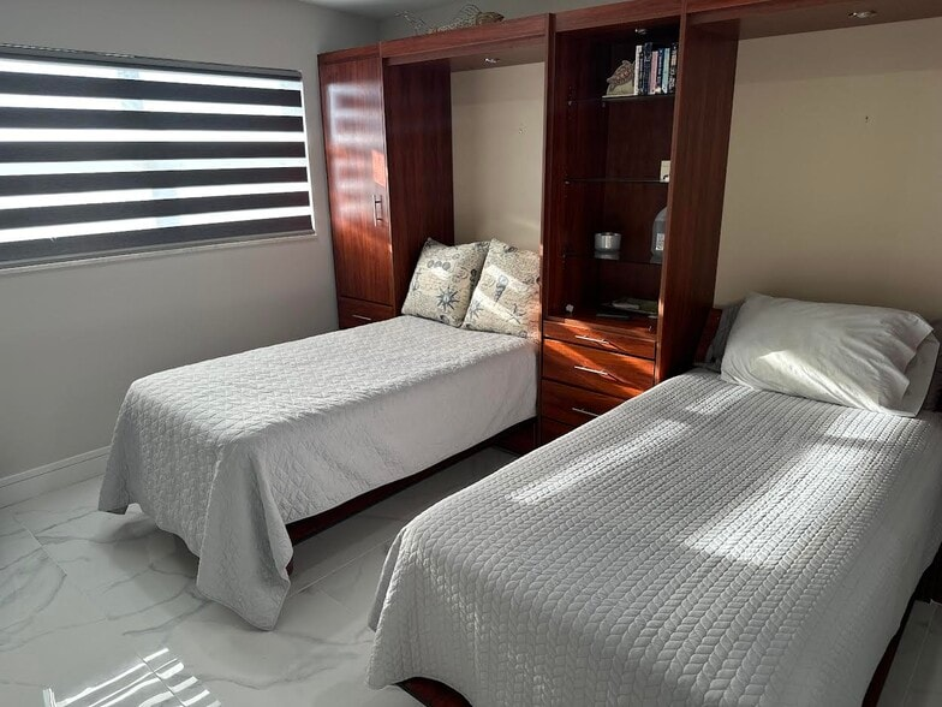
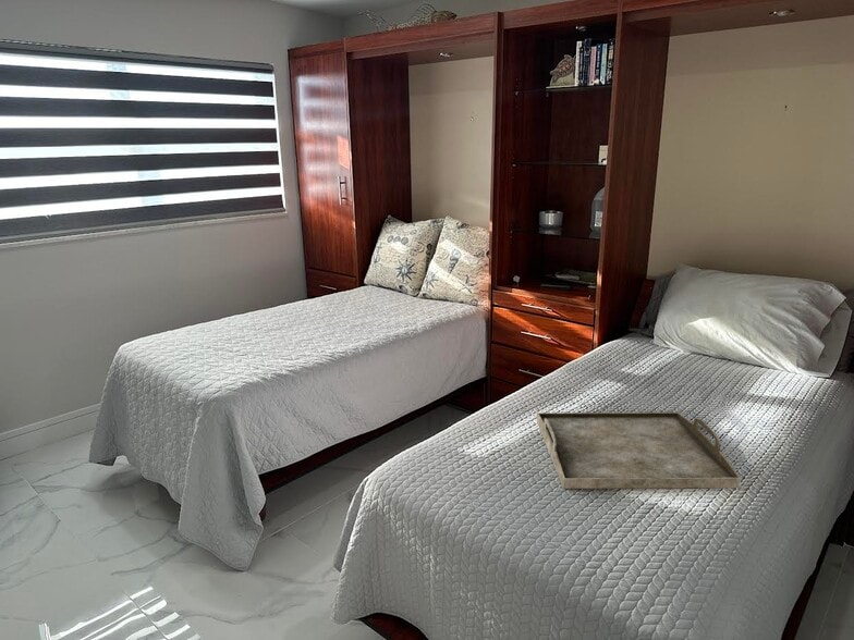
+ serving tray [536,411,742,490]
